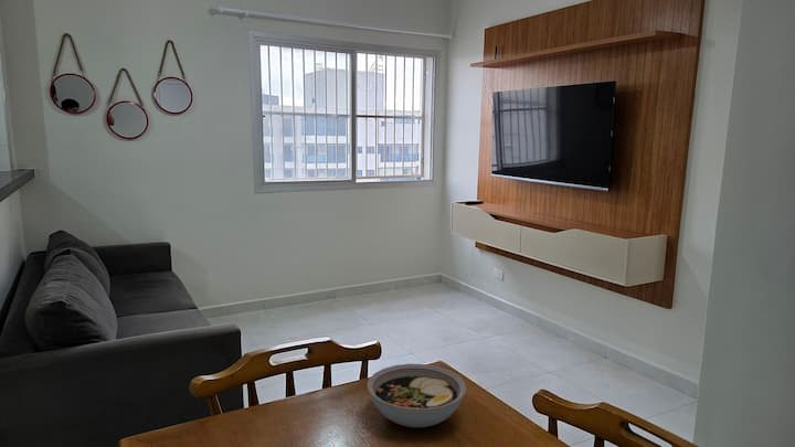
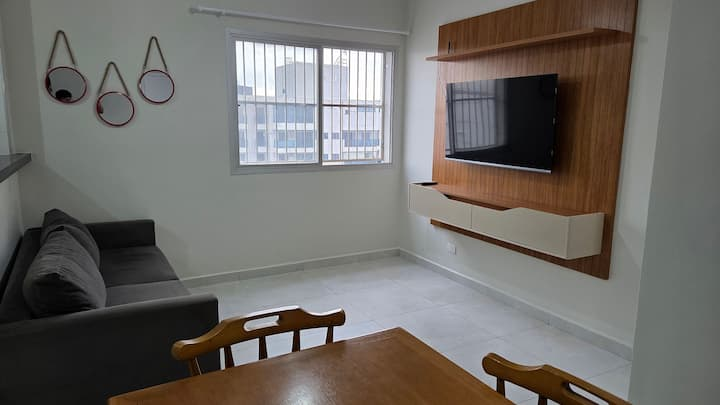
- bowl [365,363,467,428]
